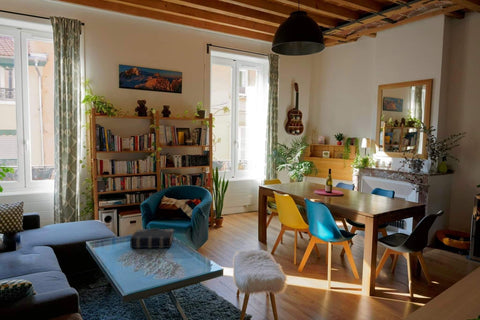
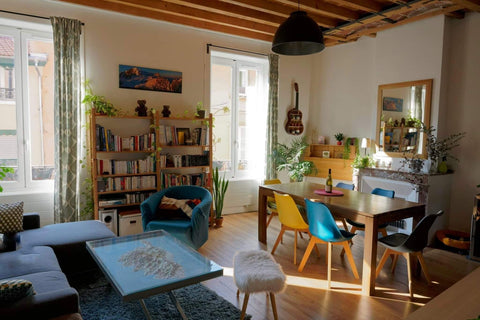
- book [129,228,175,249]
